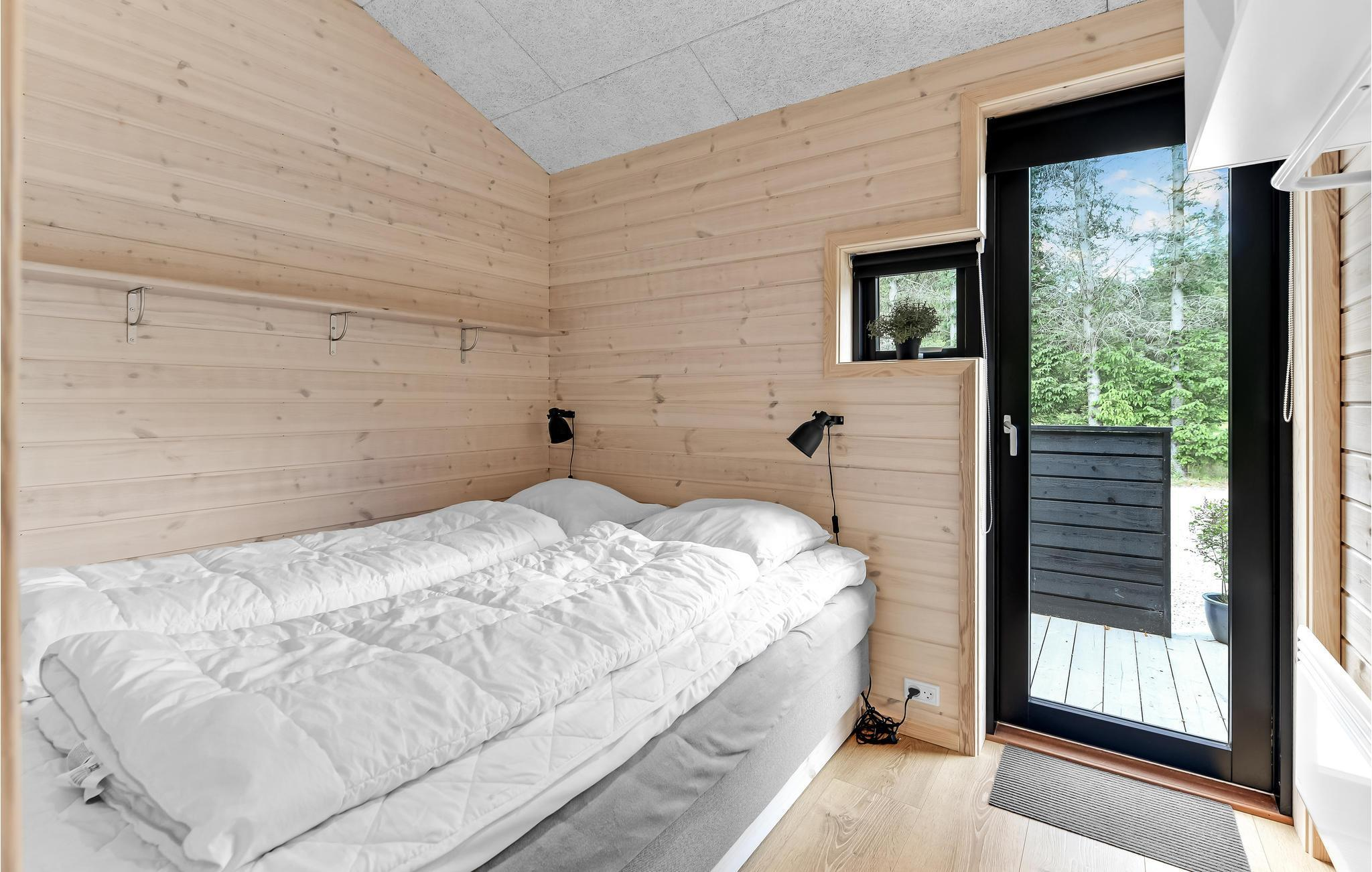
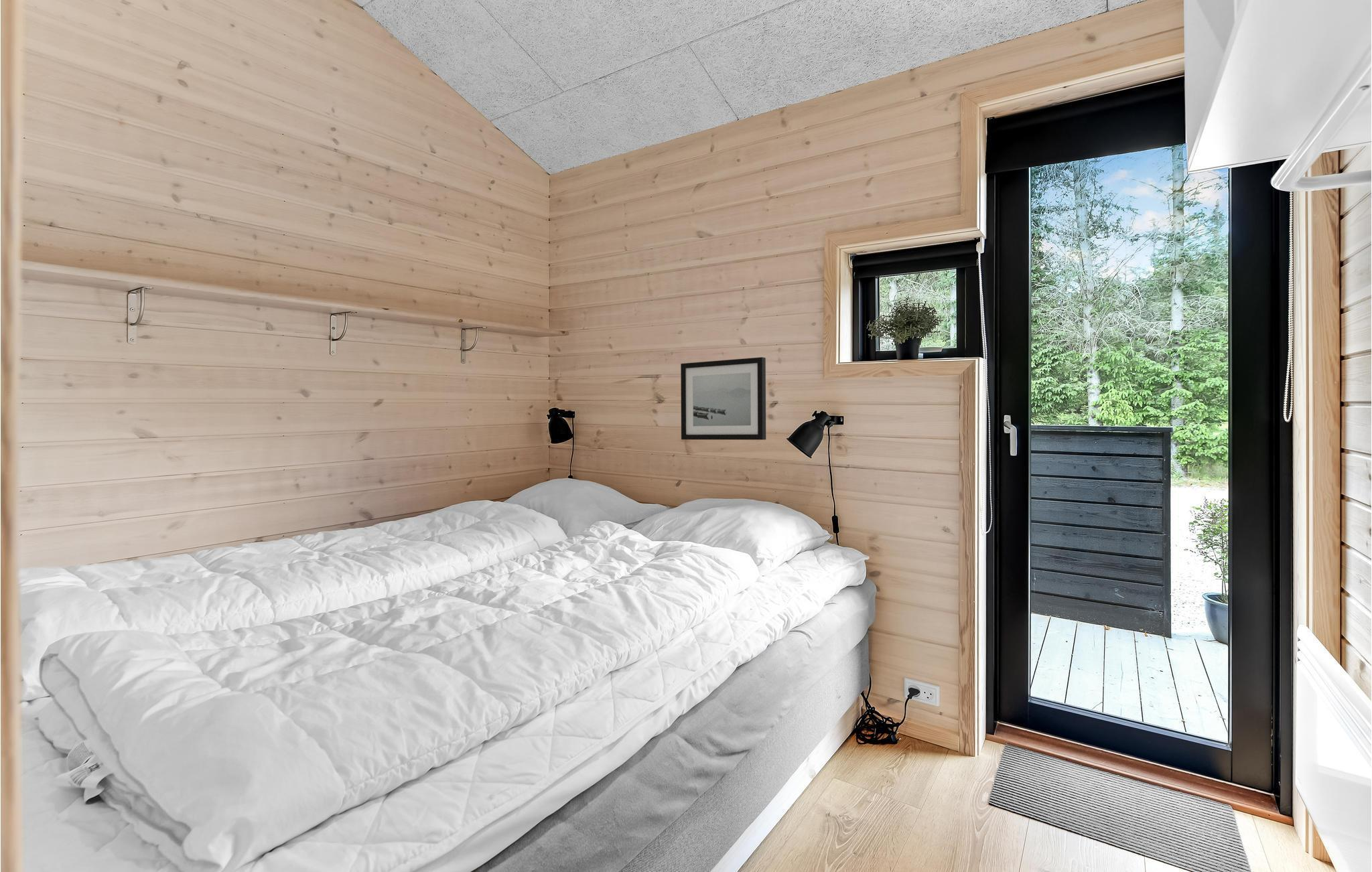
+ wall art [680,356,766,441]
